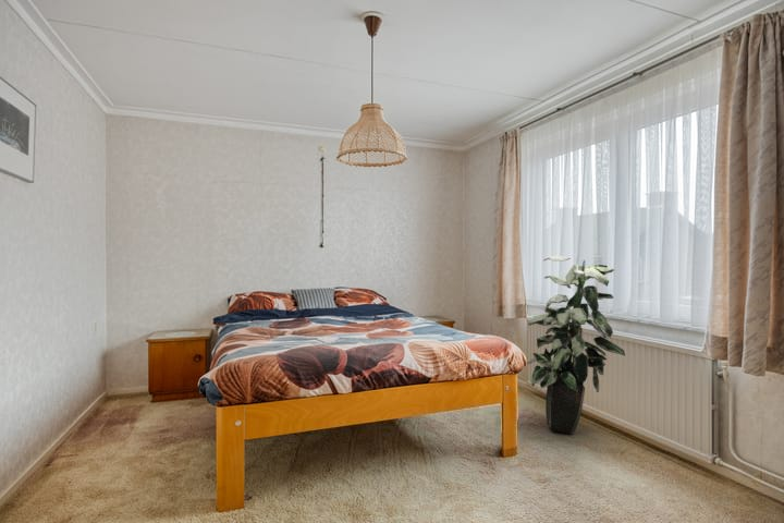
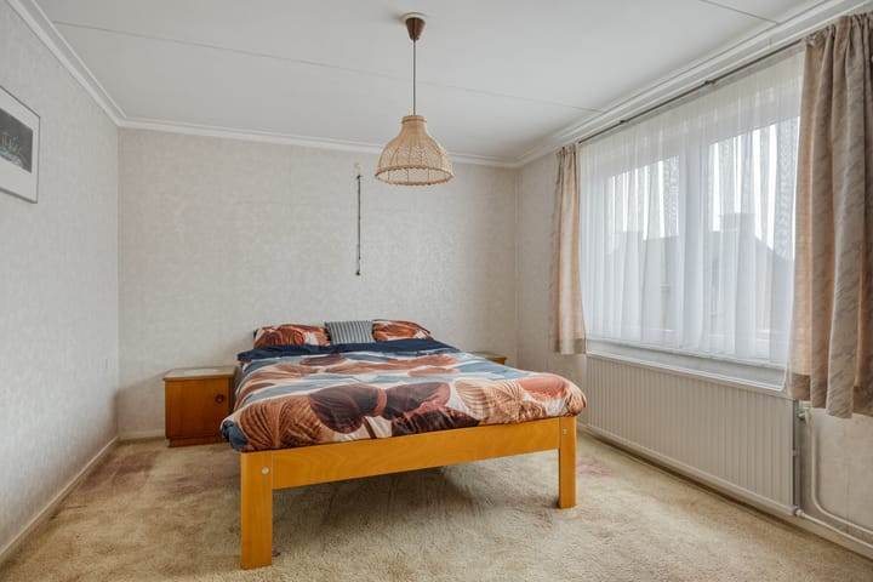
- indoor plant [526,255,626,436]
